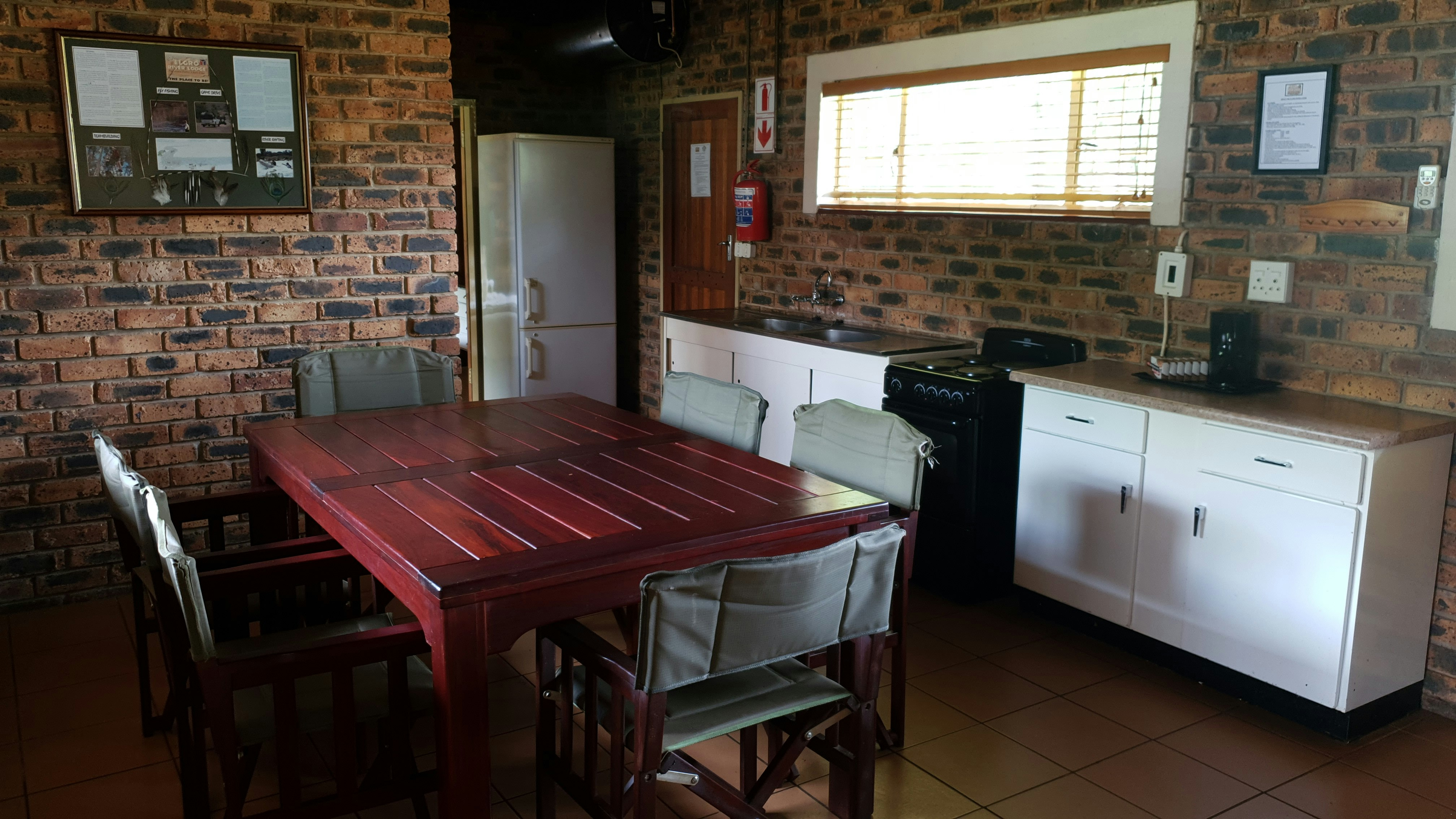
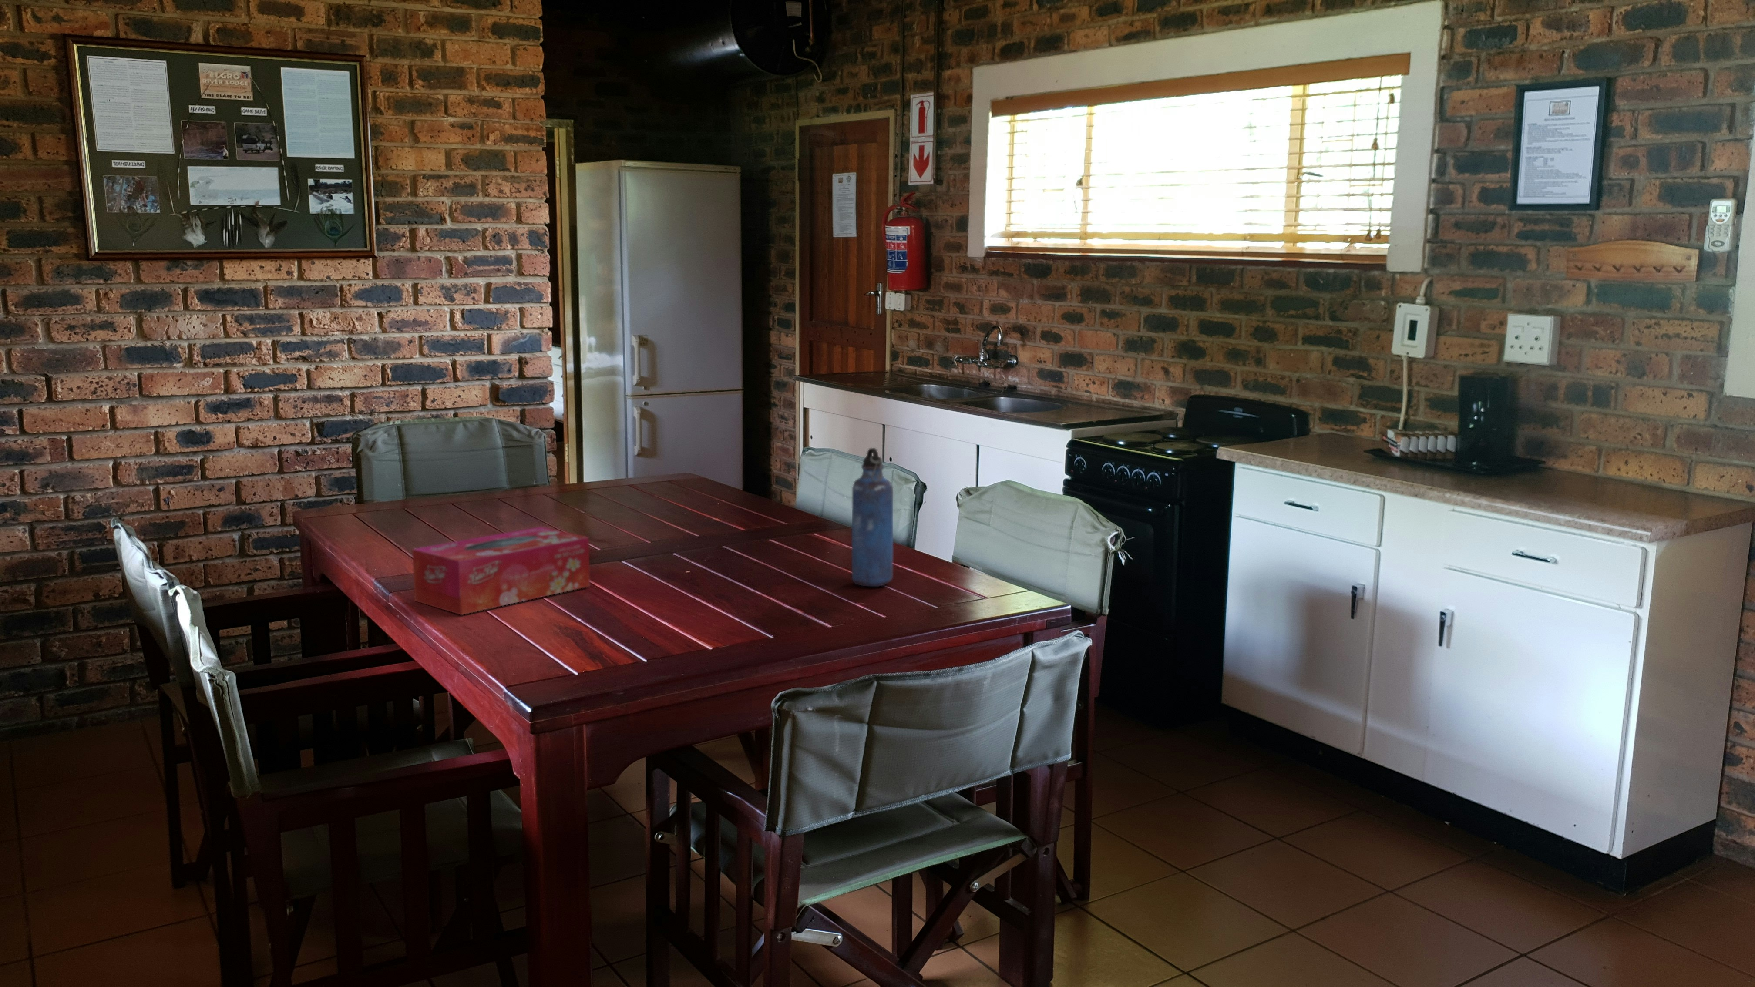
+ water bottle [851,447,893,587]
+ tissue box [412,527,591,616]
